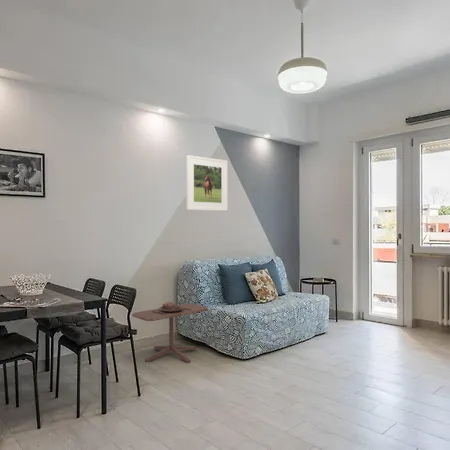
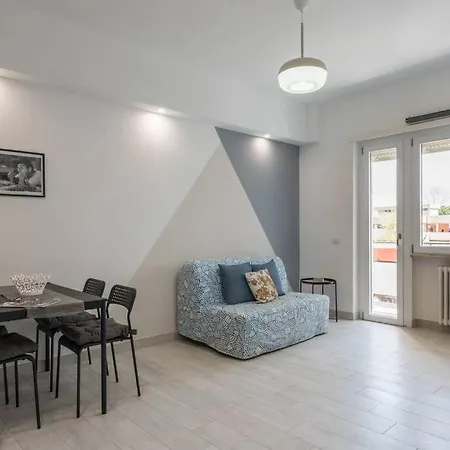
- side table [131,301,209,364]
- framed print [185,154,228,212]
